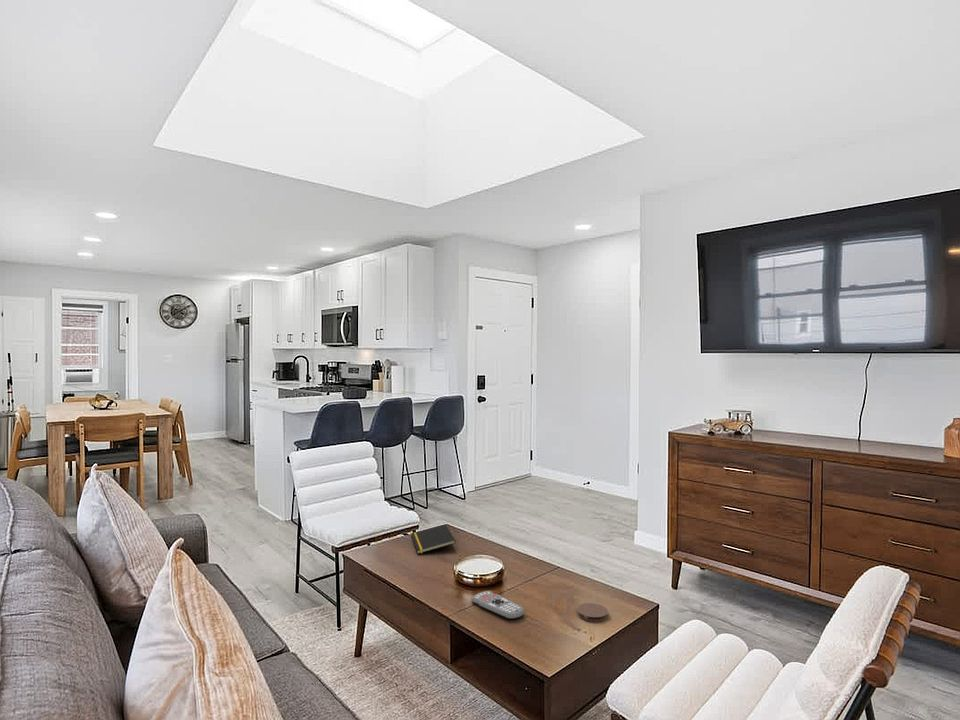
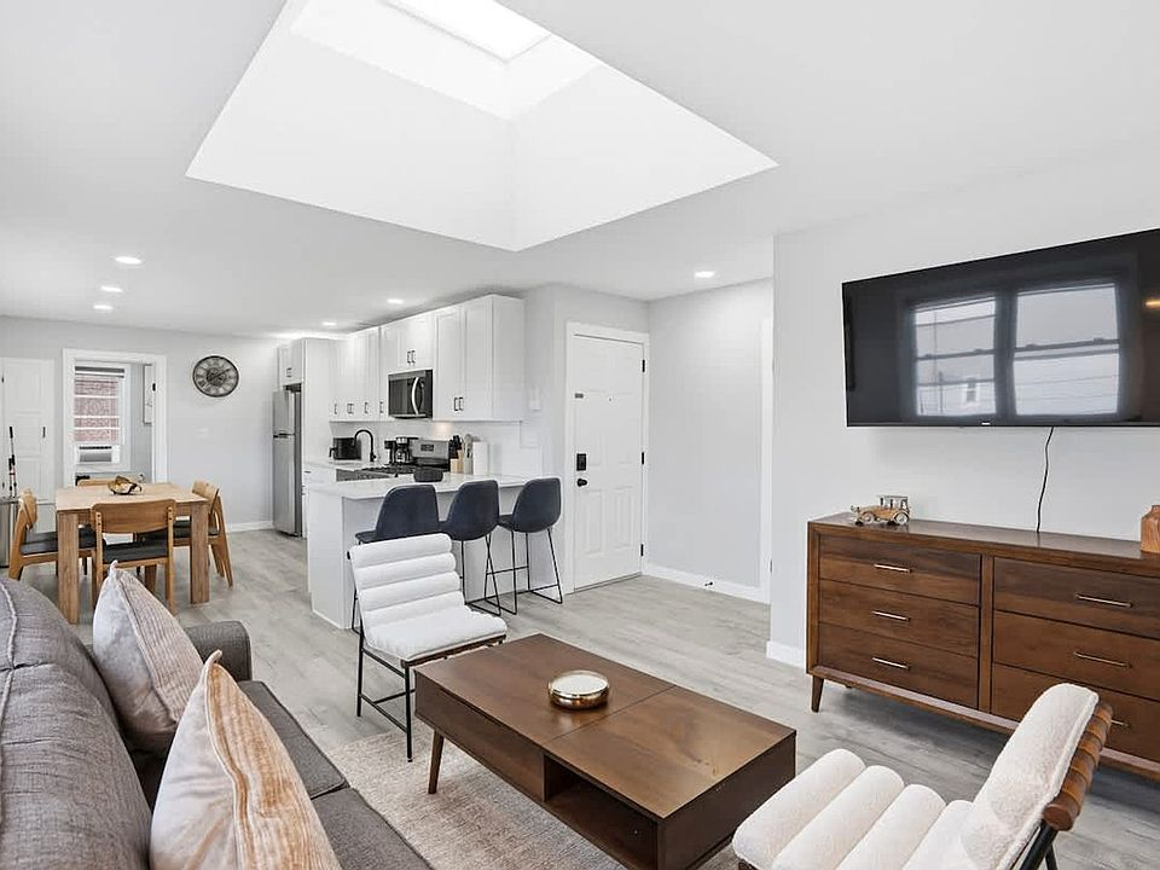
- coaster [576,602,609,622]
- remote control [470,590,525,620]
- notepad [410,523,457,555]
